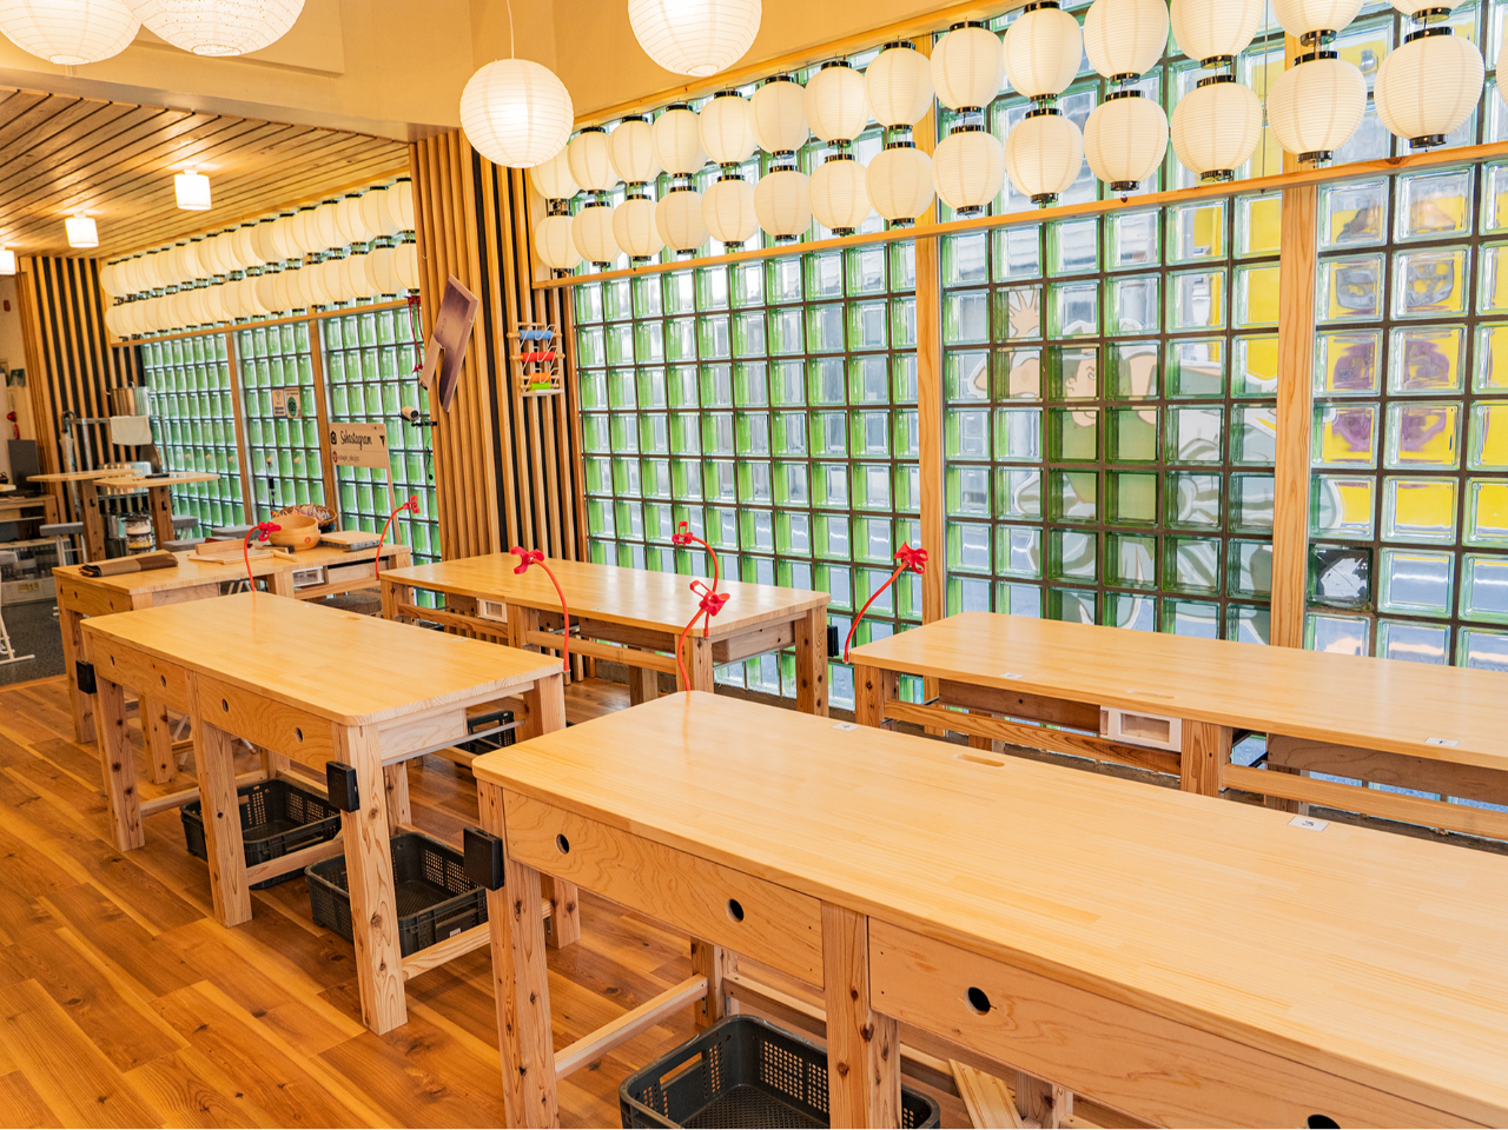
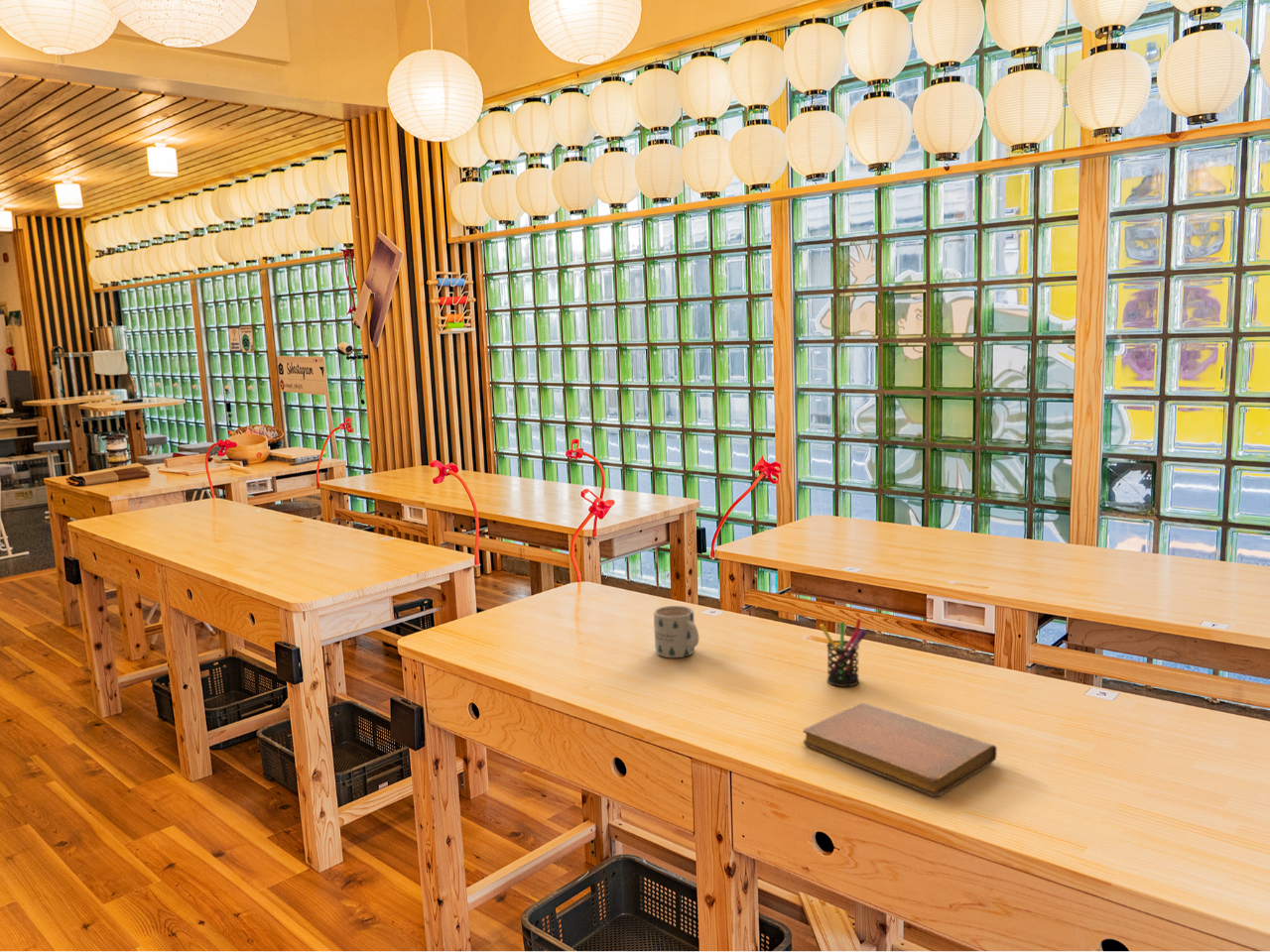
+ notebook [803,702,998,797]
+ mug [653,605,699,658]
+ pen holder [819,618,868,687]
